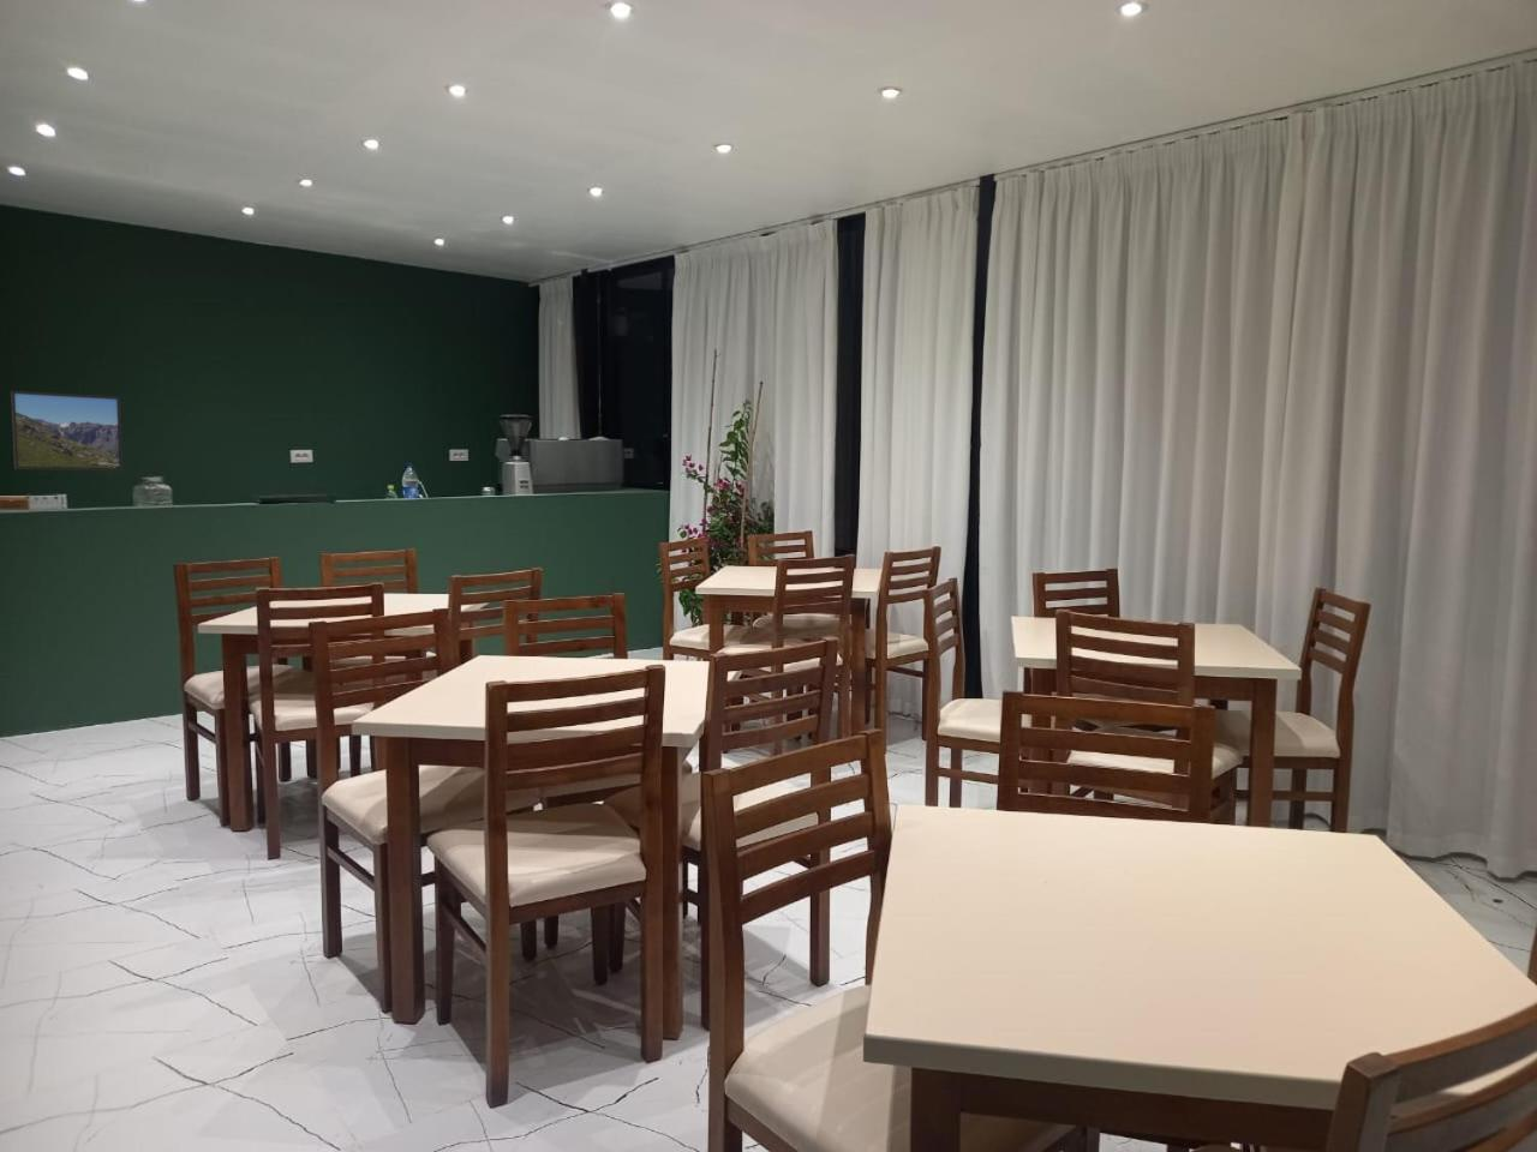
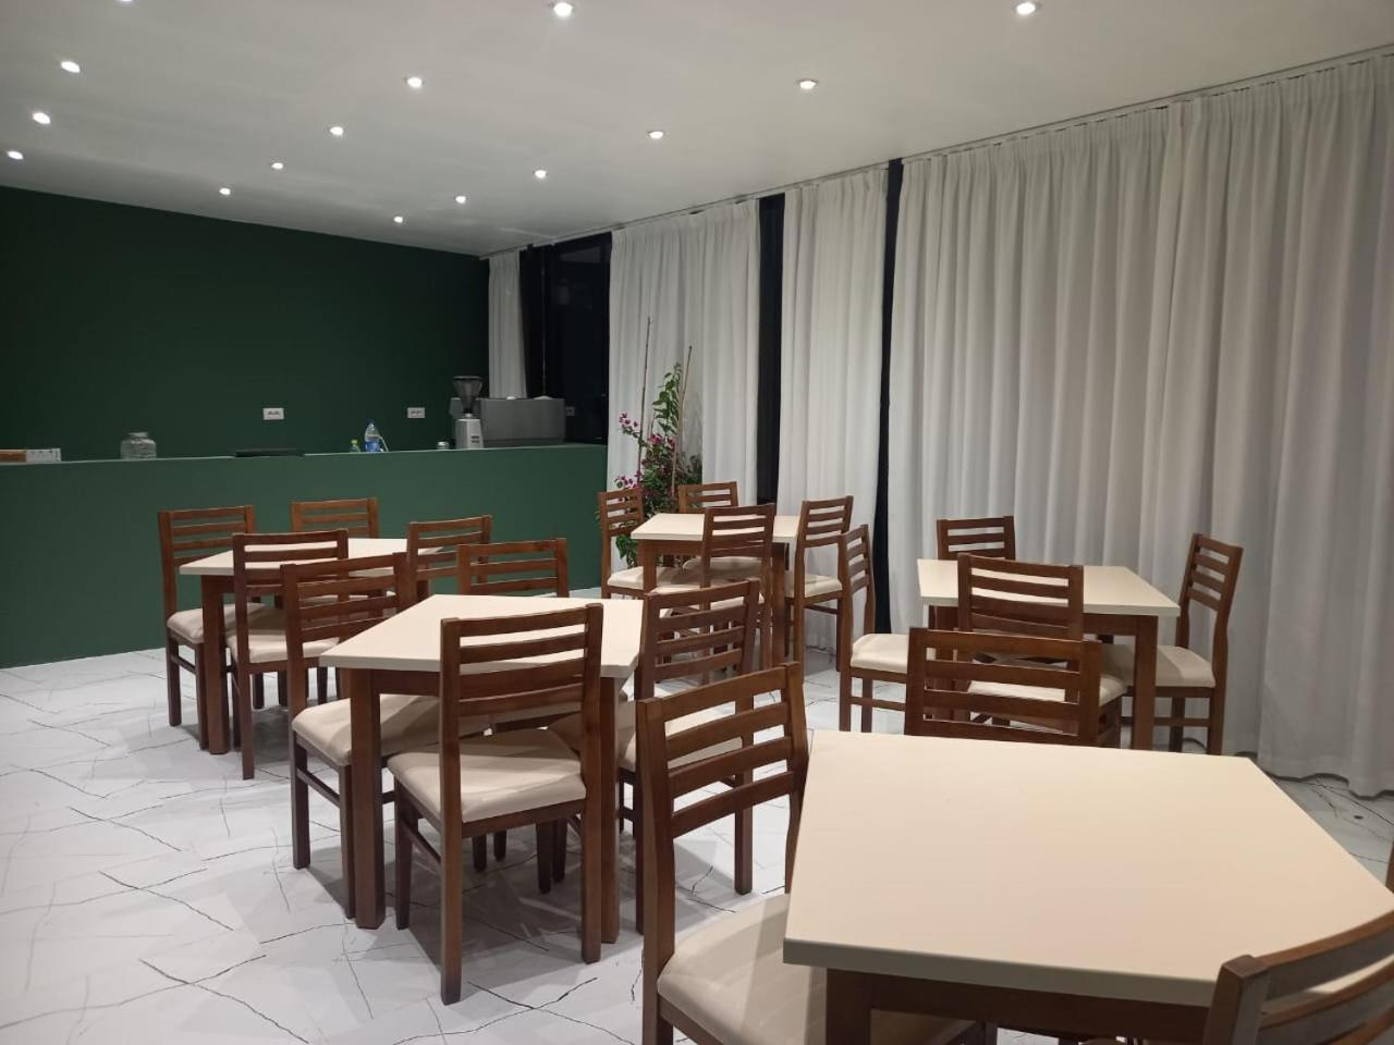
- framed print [10,390,123,472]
